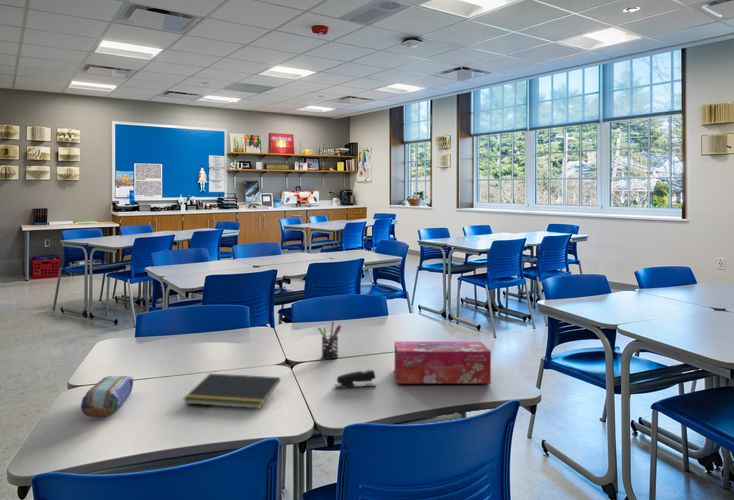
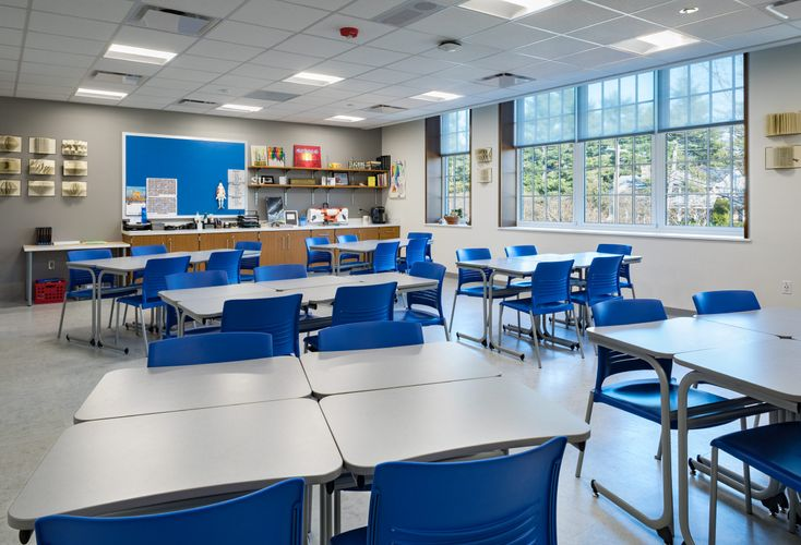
- tissue box [394,341,492,384]
- notepad [182,373,281,409]
- pencil case [80,375,134,418]
- pen holder [317,320,342,360]
- stapler [334,369,377,389]
